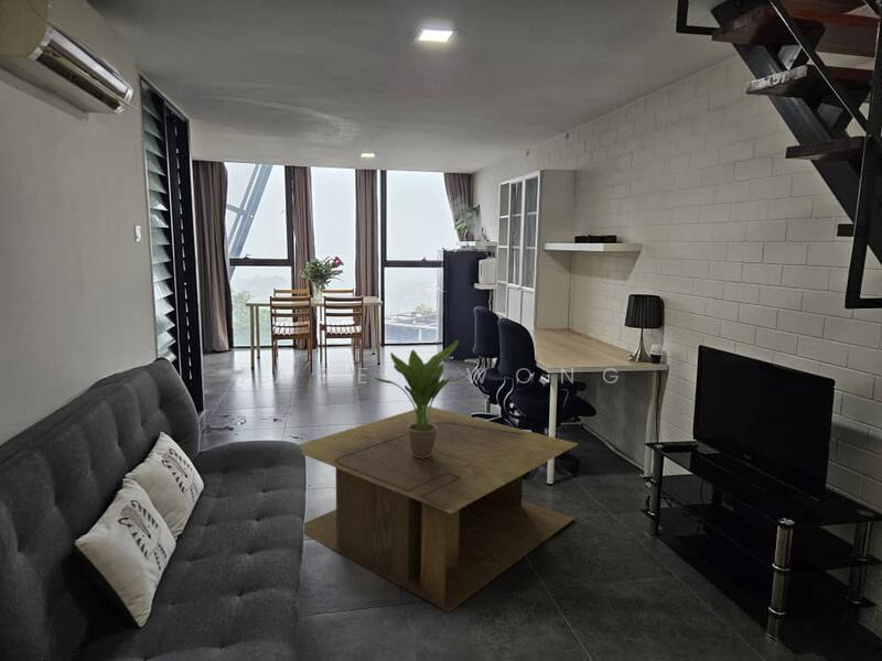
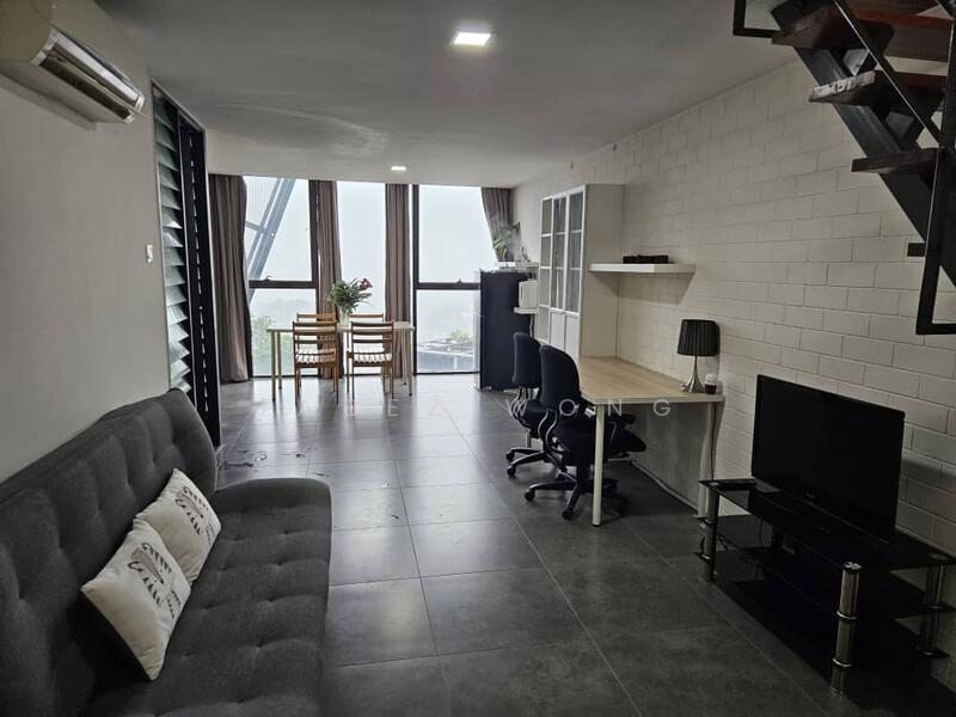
- potted plant [370,338,469,458]
- coffee table [298,405,579,614]
